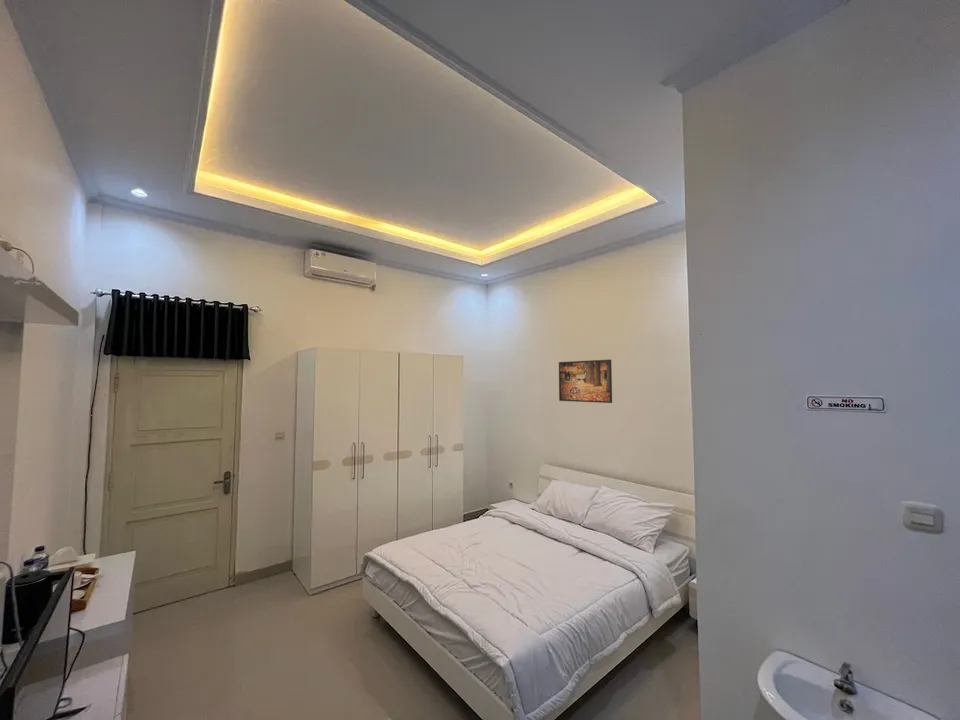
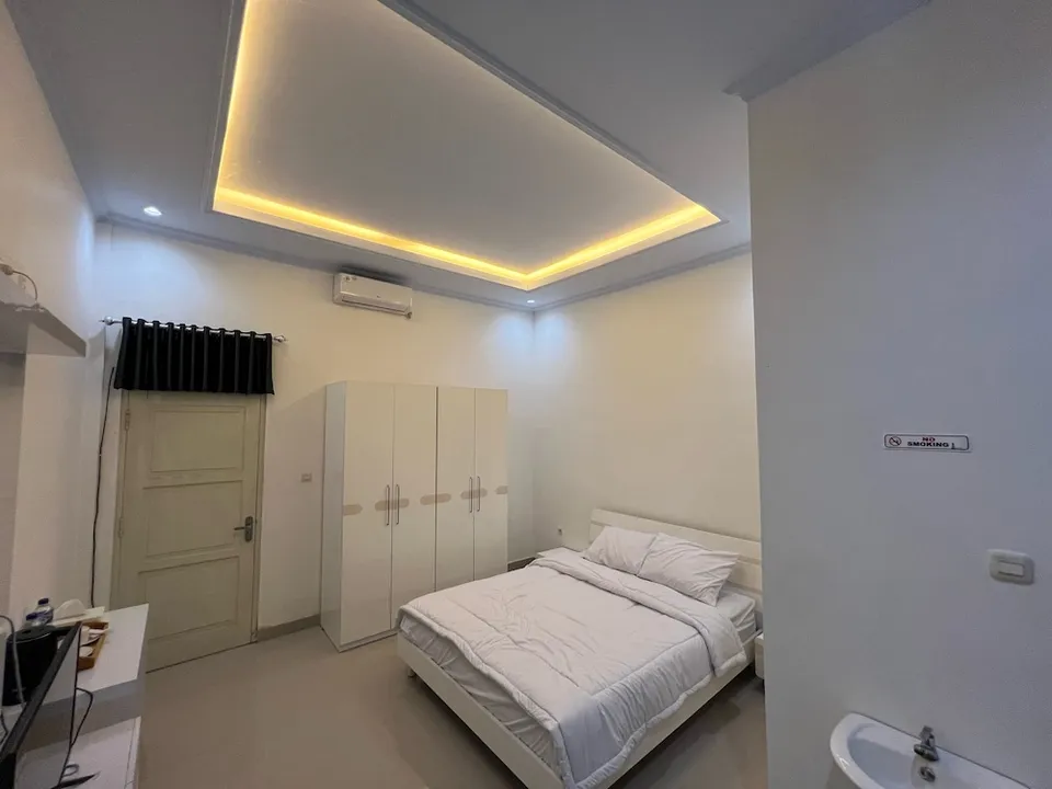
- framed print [558,358,613,404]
